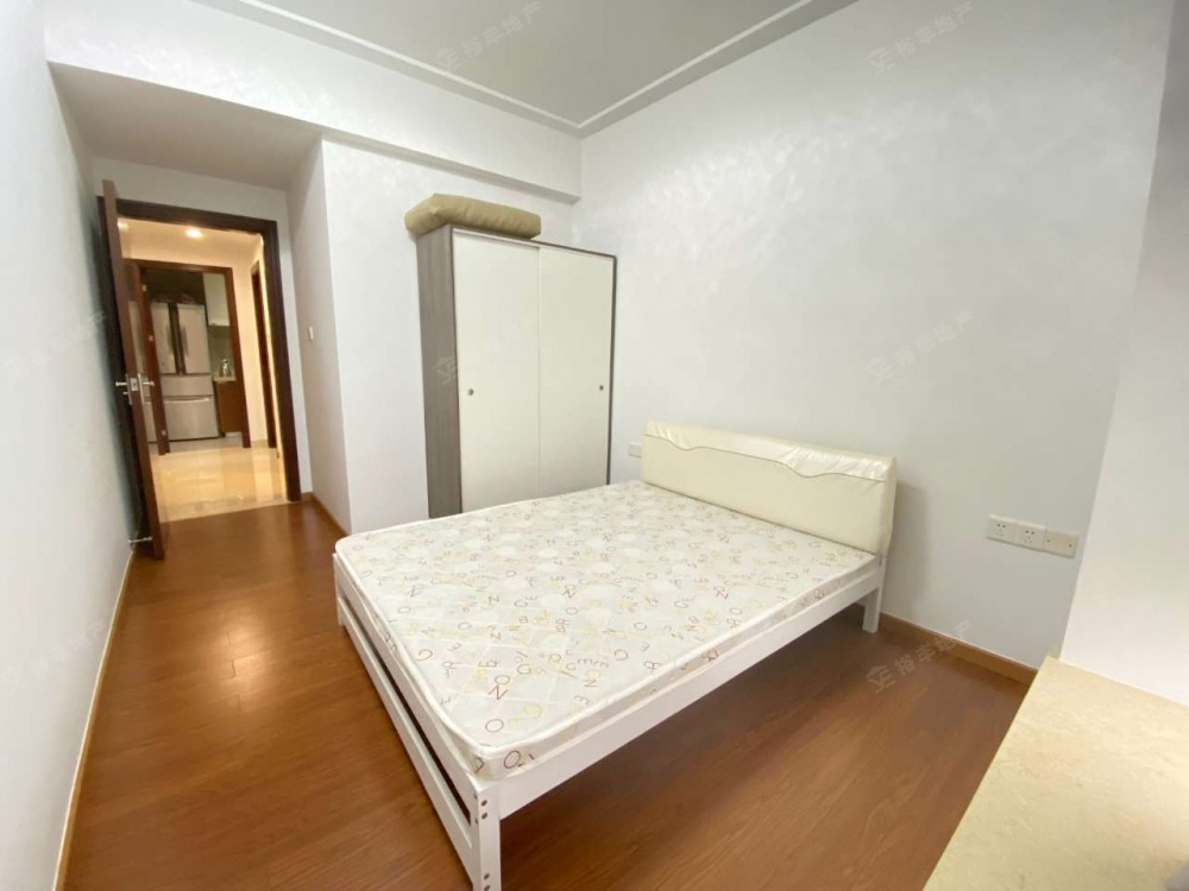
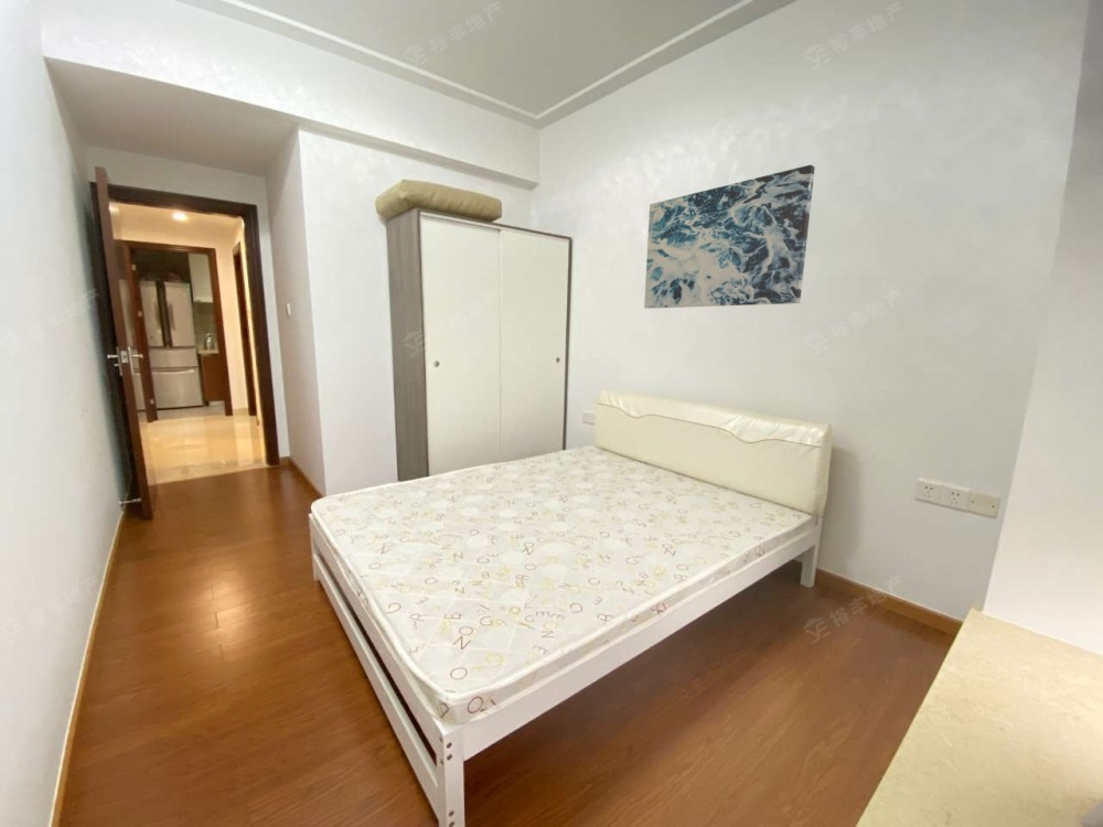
+ wall art [643,163,816,310]
